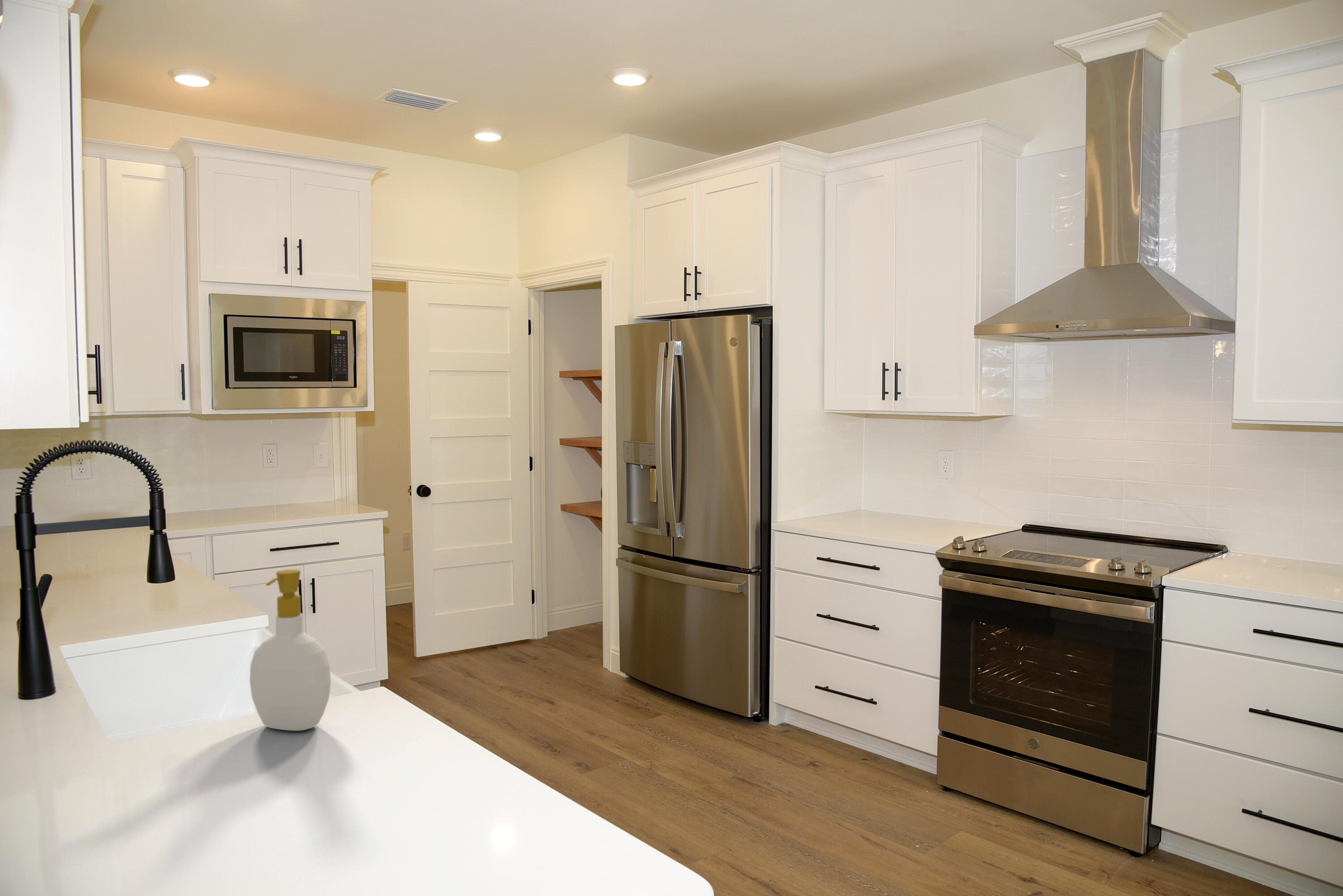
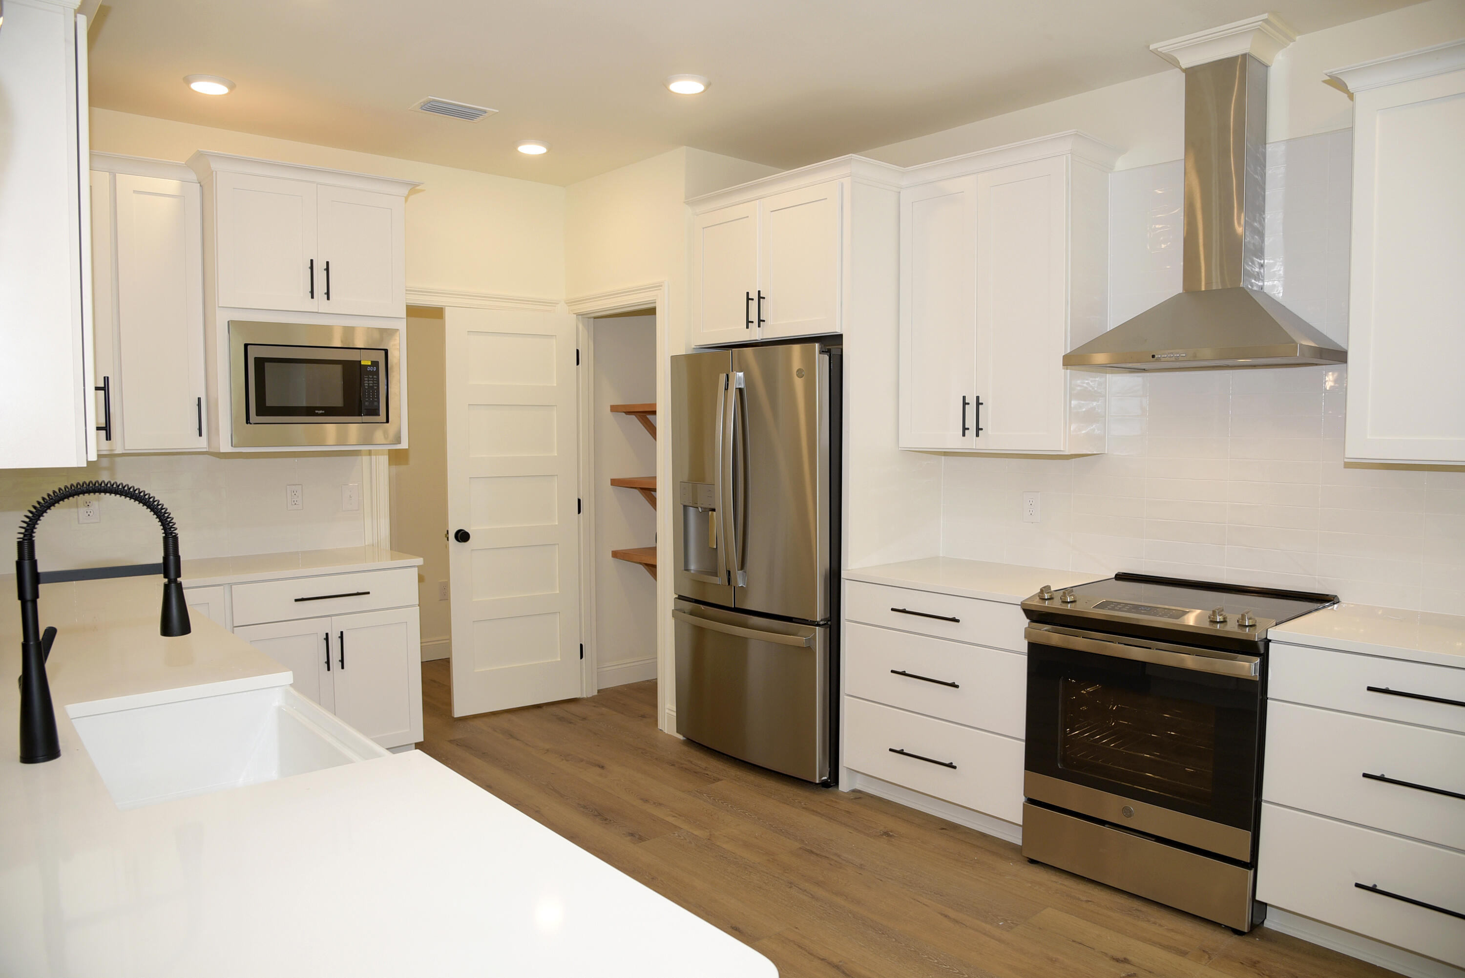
- soap bottle [249,569,332,731]
